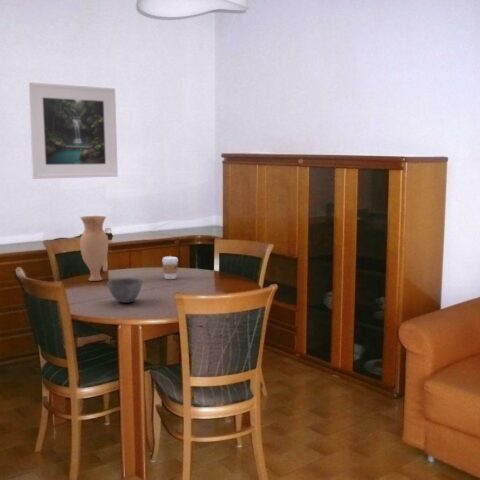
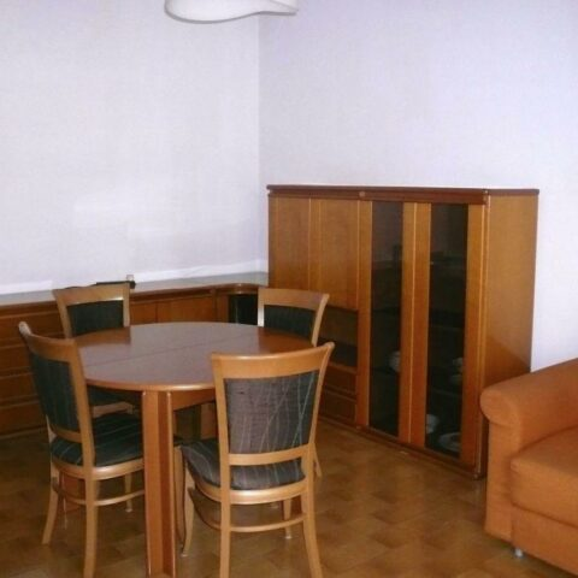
- bowl [106,277,143,304]
- vase [79,215,109,282]
- coffee cup [161,255,179,280]
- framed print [27,81,119,180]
